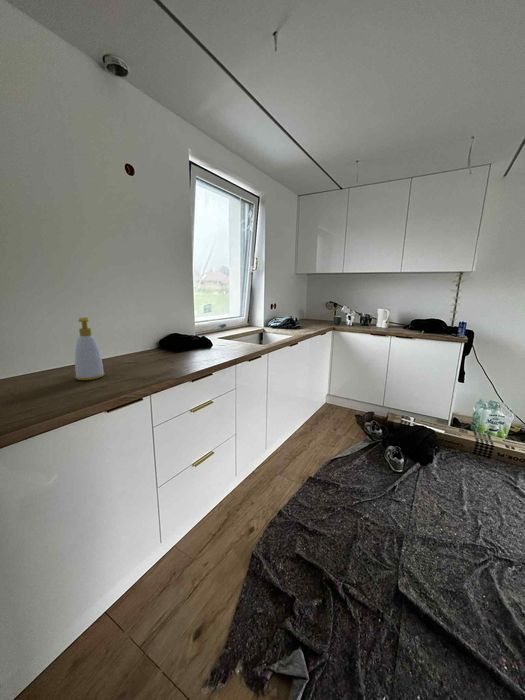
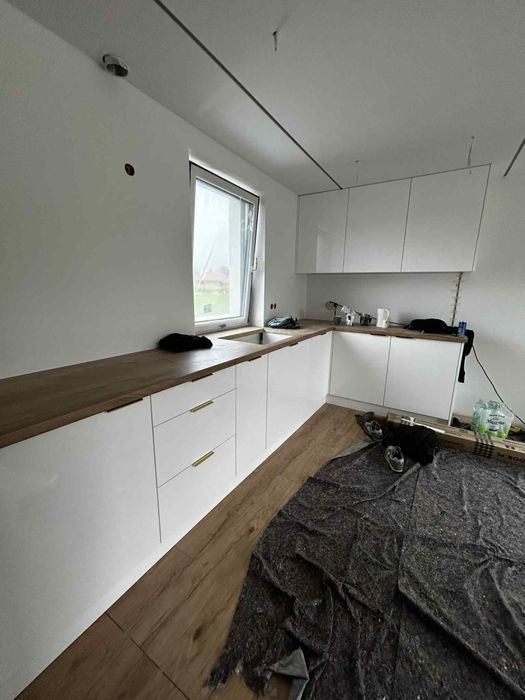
- soap bottle [74,316,105,381]
